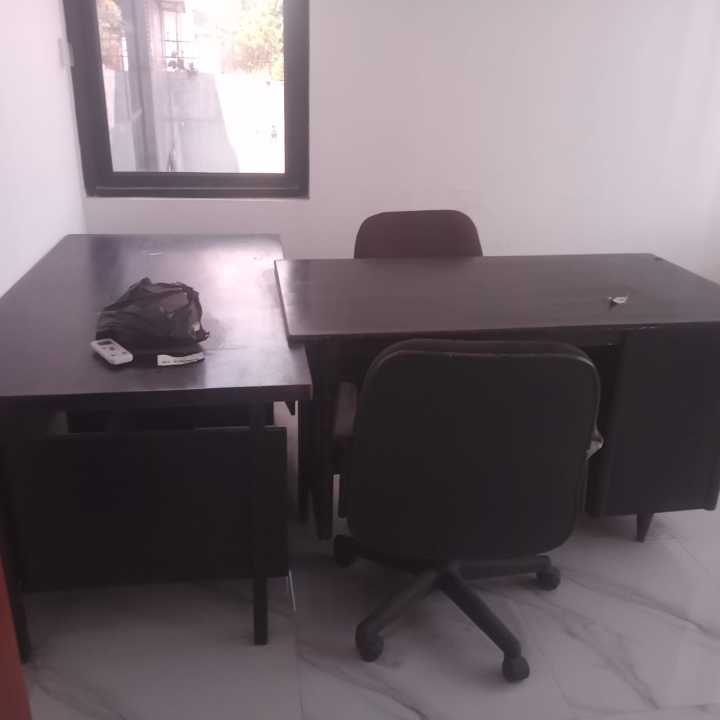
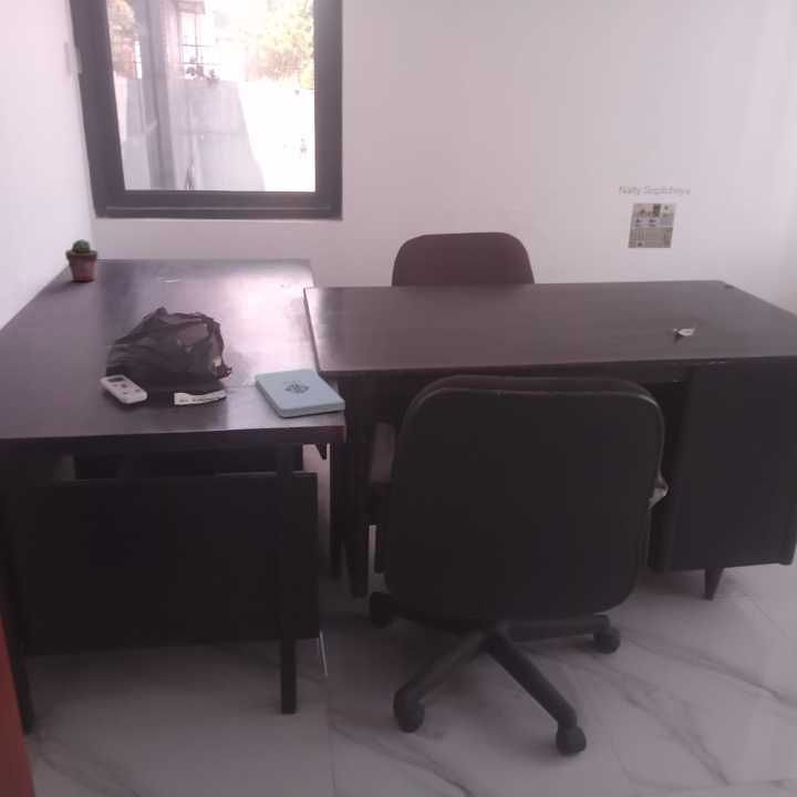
+ notepad [253,368,345,418]
+ potted succulent [64,238,99,282]
+ calendar [618,185,691,249]
